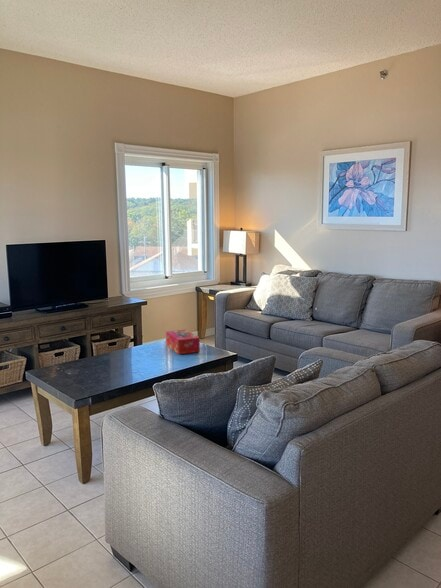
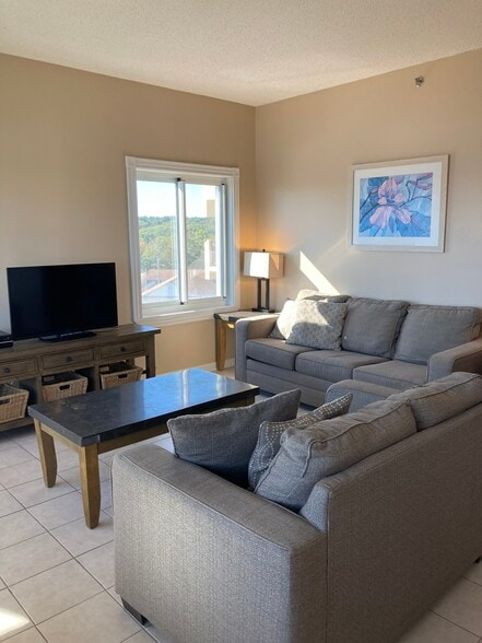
- tissue box [165,329,201,355]
